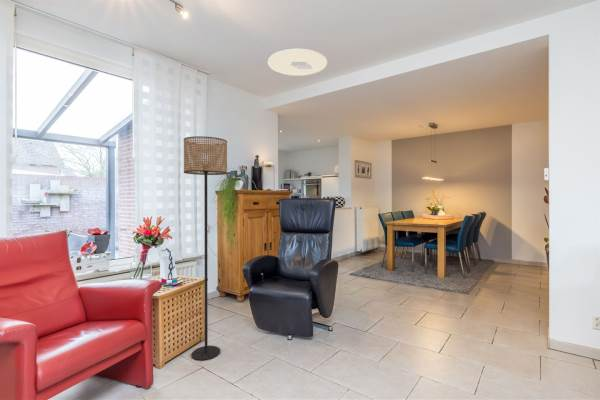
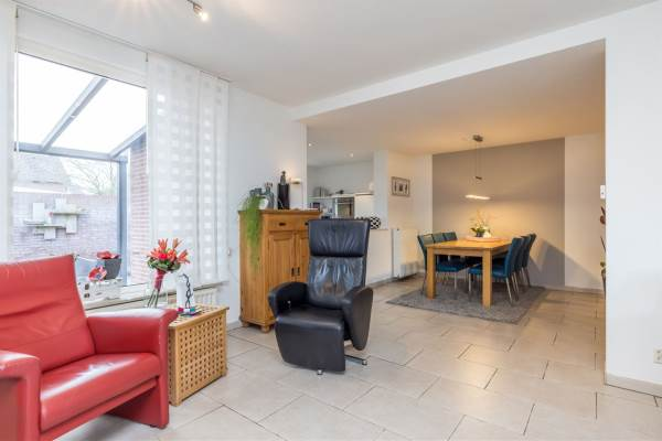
- ceiling light [267,48,328,77]
- floor lamp [183,135,228,361]
